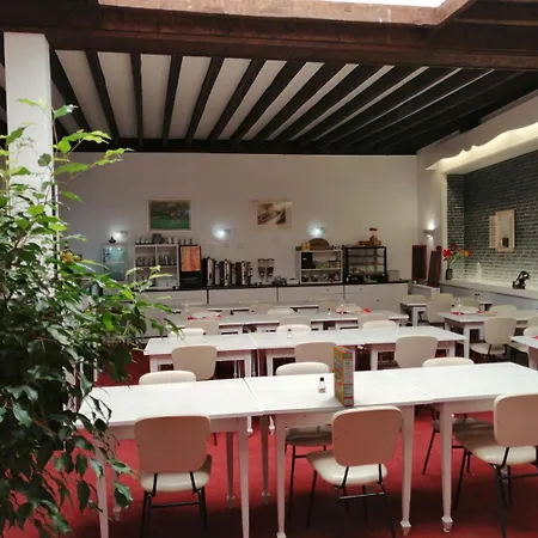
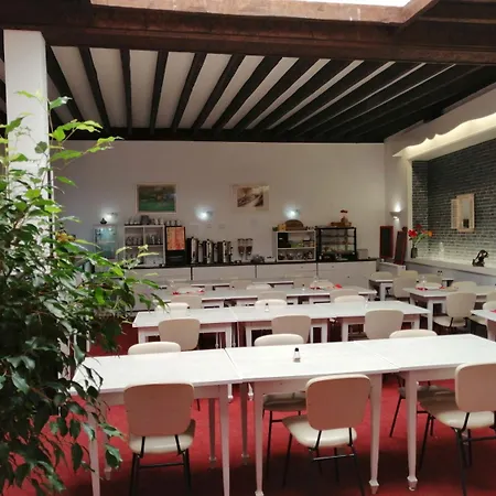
- cereal box [332,344,355,408]
